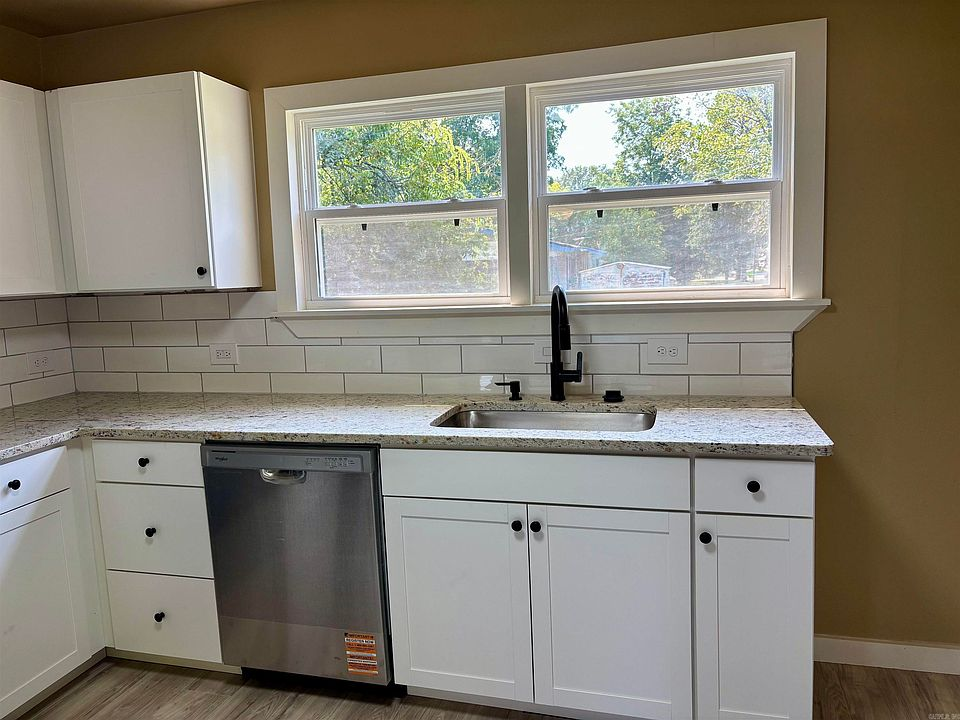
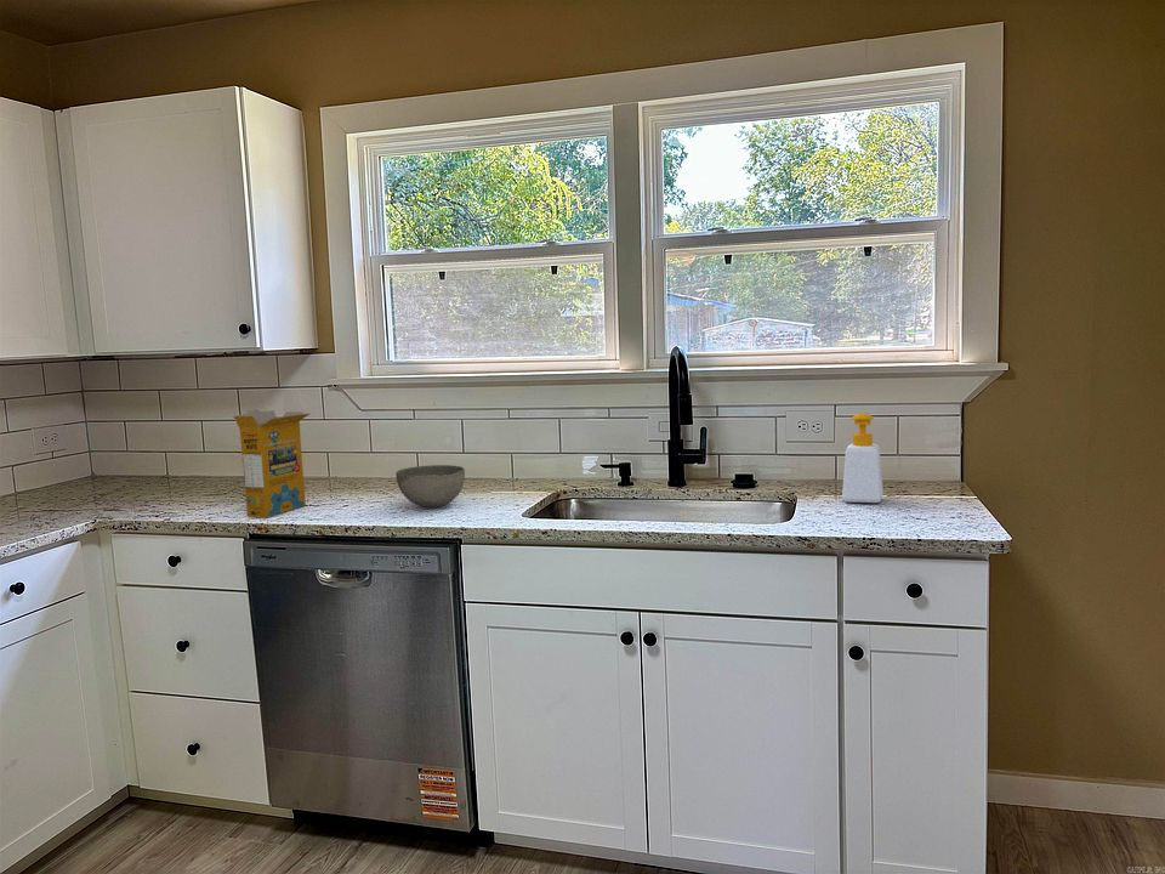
+ bowl [394,464,466,509]
+ cereal box [232,408,311,518]
+ soap bottle [841,412,885,504]
